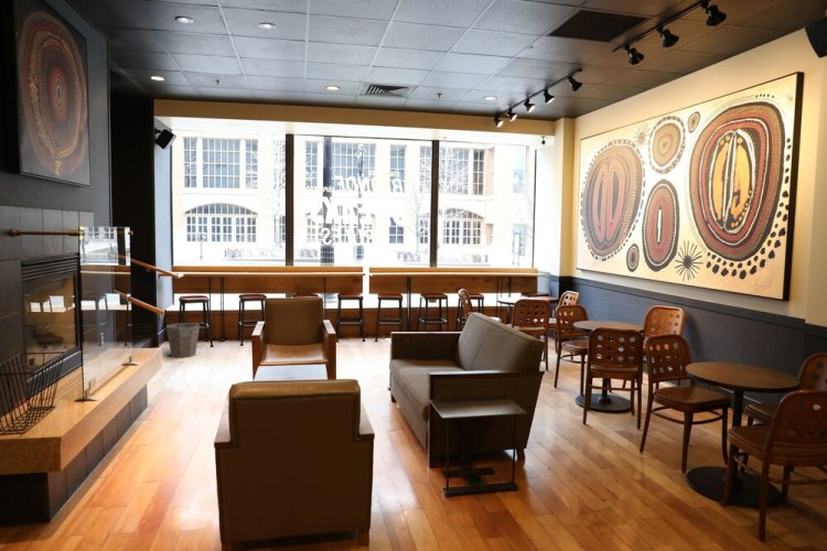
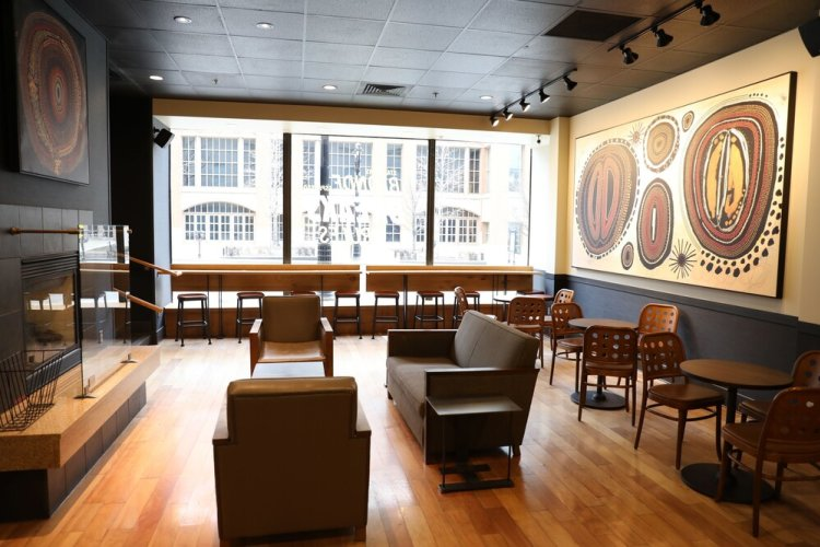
- waste bin [165,322,201,358]
